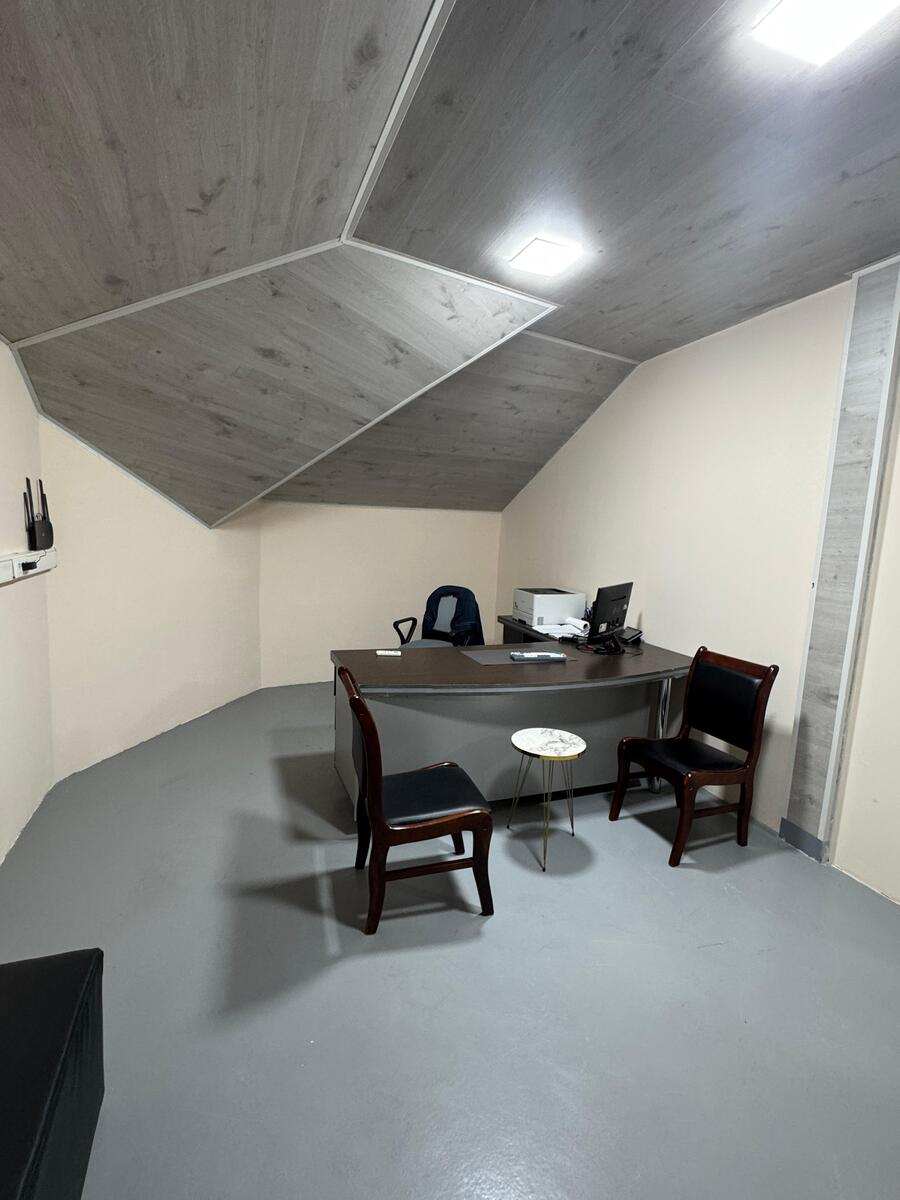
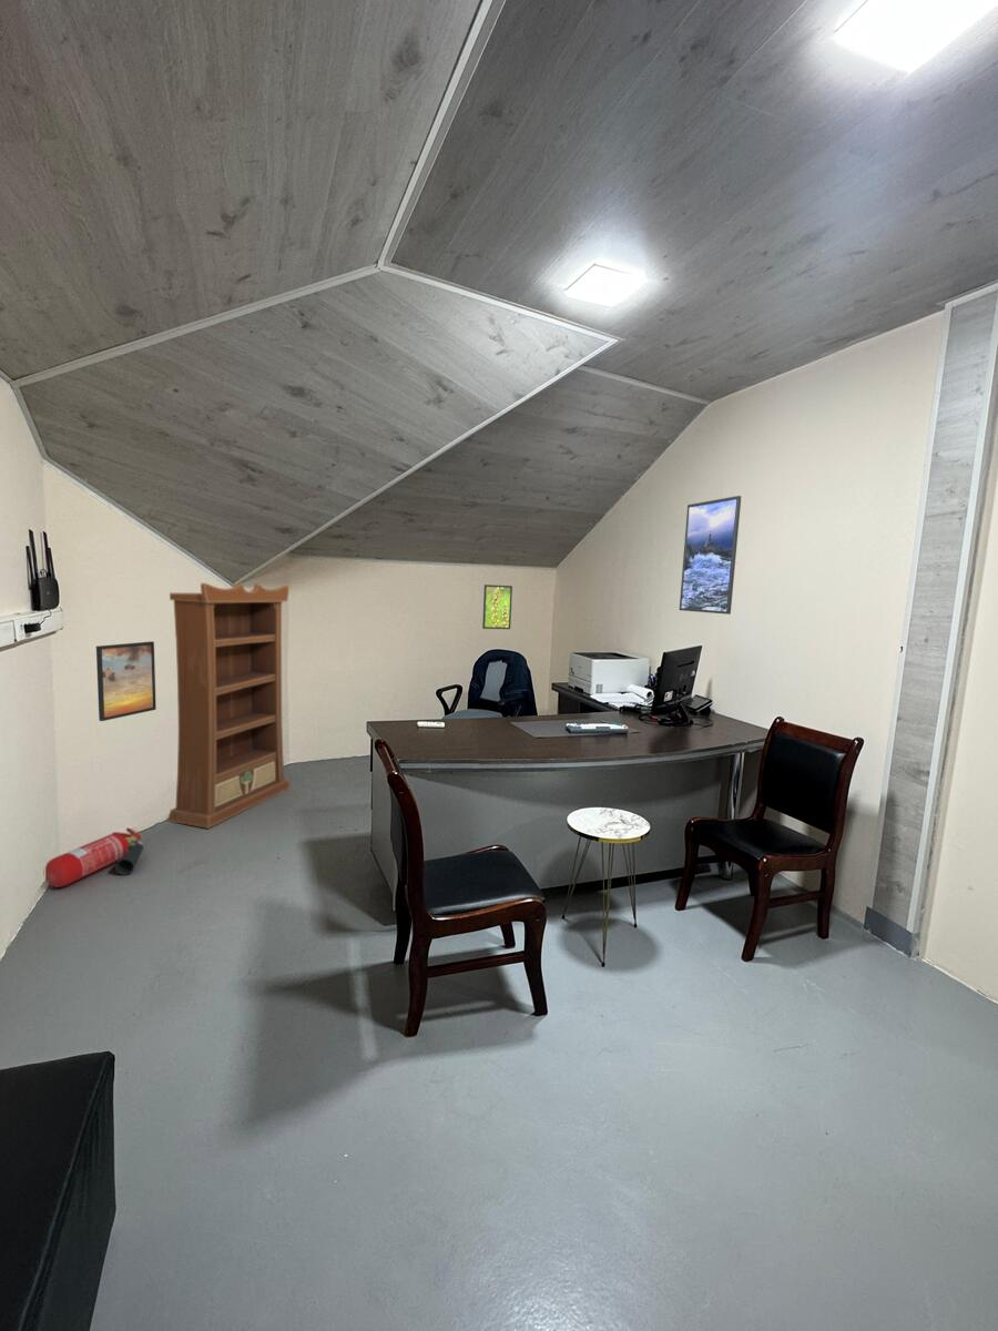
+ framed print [481,583,513,630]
+ fire extinguisher [44,826,144,888]
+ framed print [95,640,157,722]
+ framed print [679,495,742,616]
+ bookcase [166,582,292,830]
